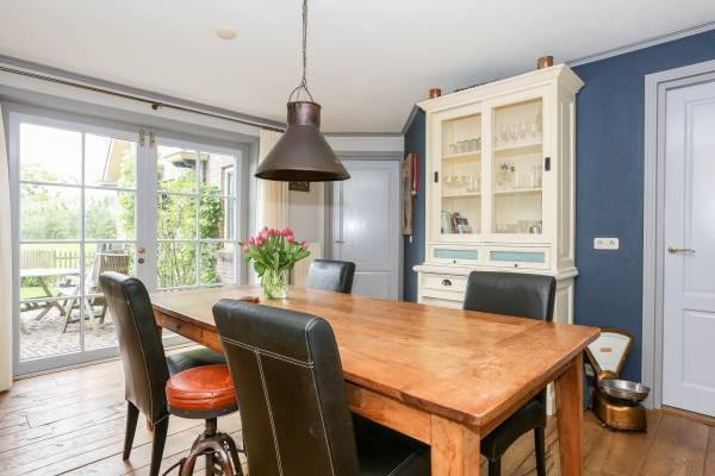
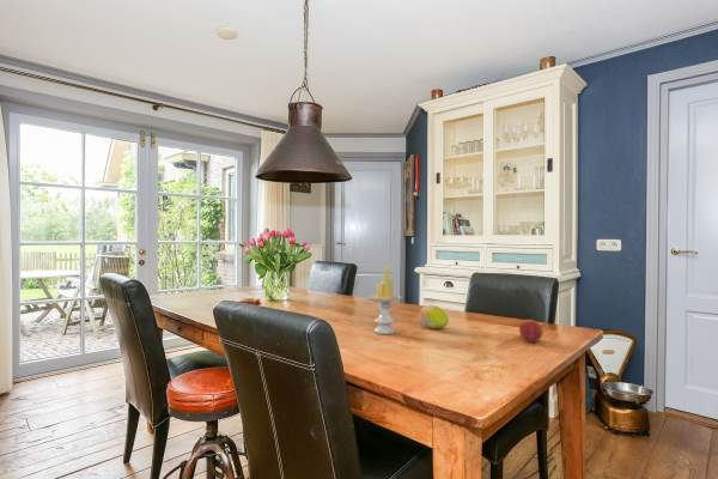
+ fruit [418,304,450,331]
+ candle [367,266,403,335]
+ fruit [518,319,543,344]
